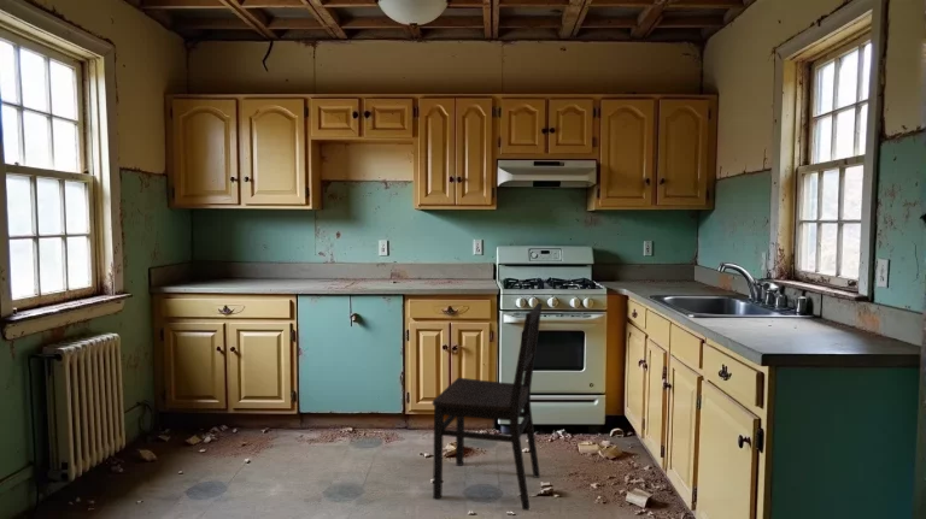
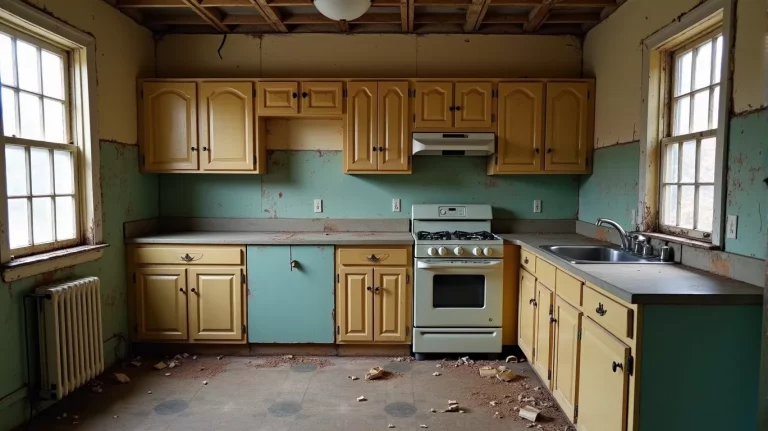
- dining chair [432,302,544,512]
